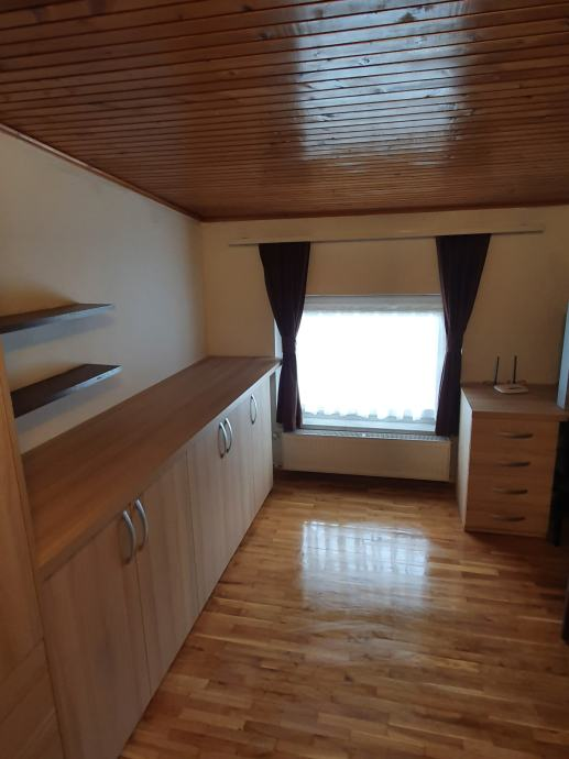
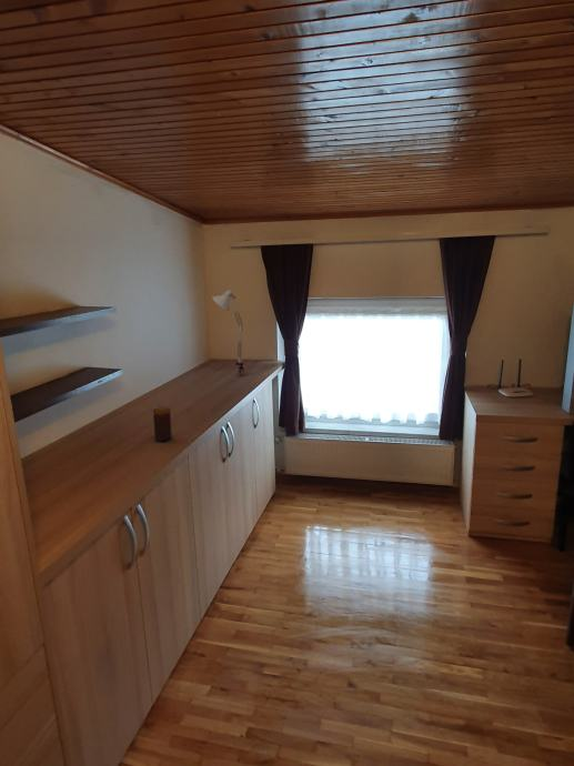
+ candle [152,405,173,443]
+ desk lamp [211,289,244,375]
